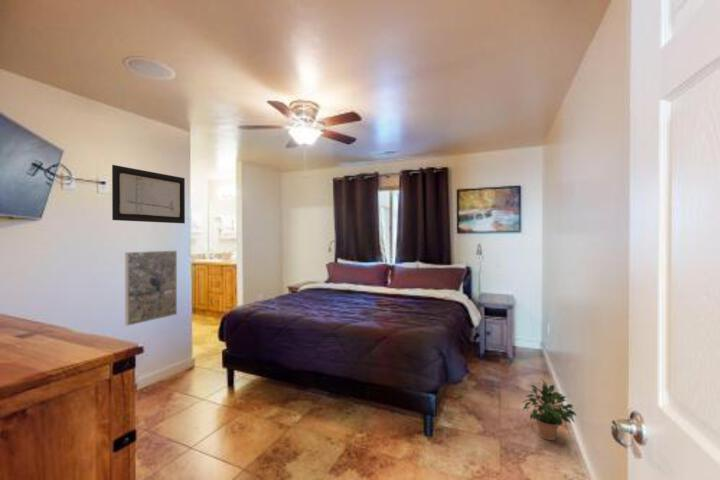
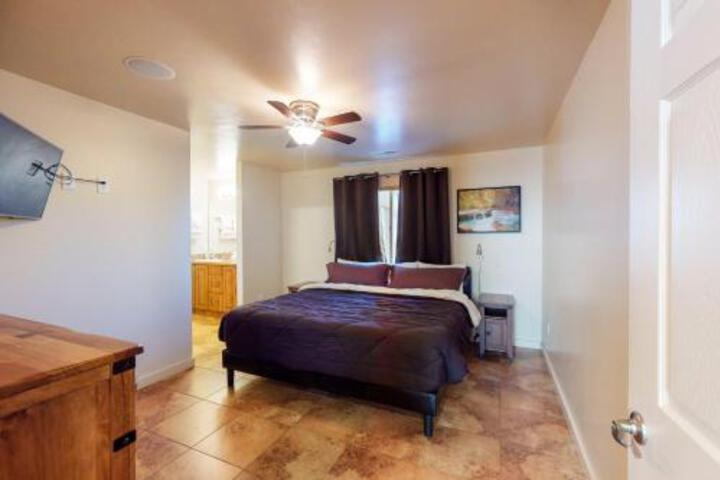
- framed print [124,250,178,327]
- wall art [111,164,186,224]
- potted plant [522,378,578,441]
